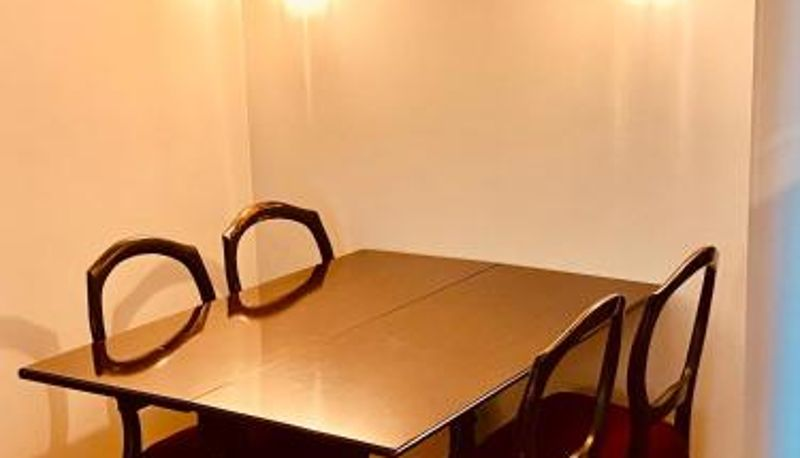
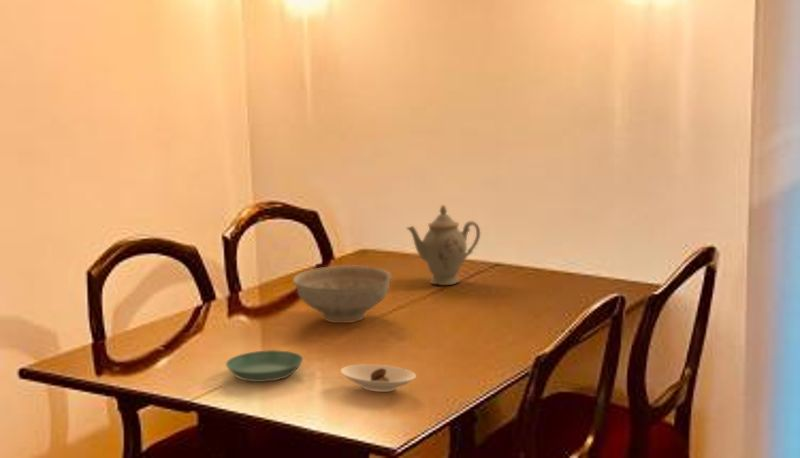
+ decorative bowl [292,264,392,324]
+ saucer [340,364,417,393]
+ saucer [225,349,304,383]
+ chinaware [405,204,481,286]
